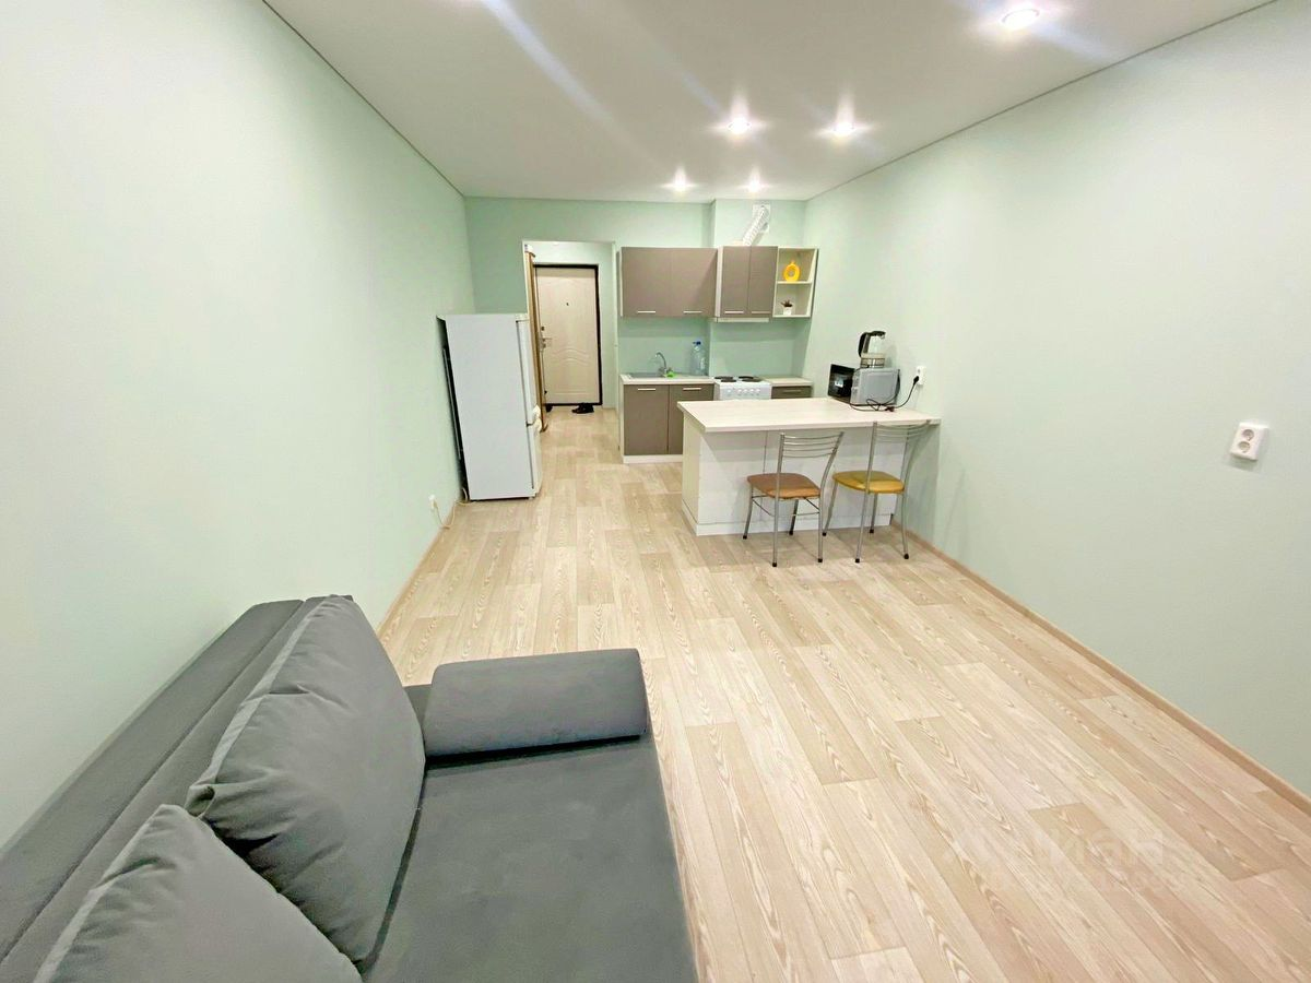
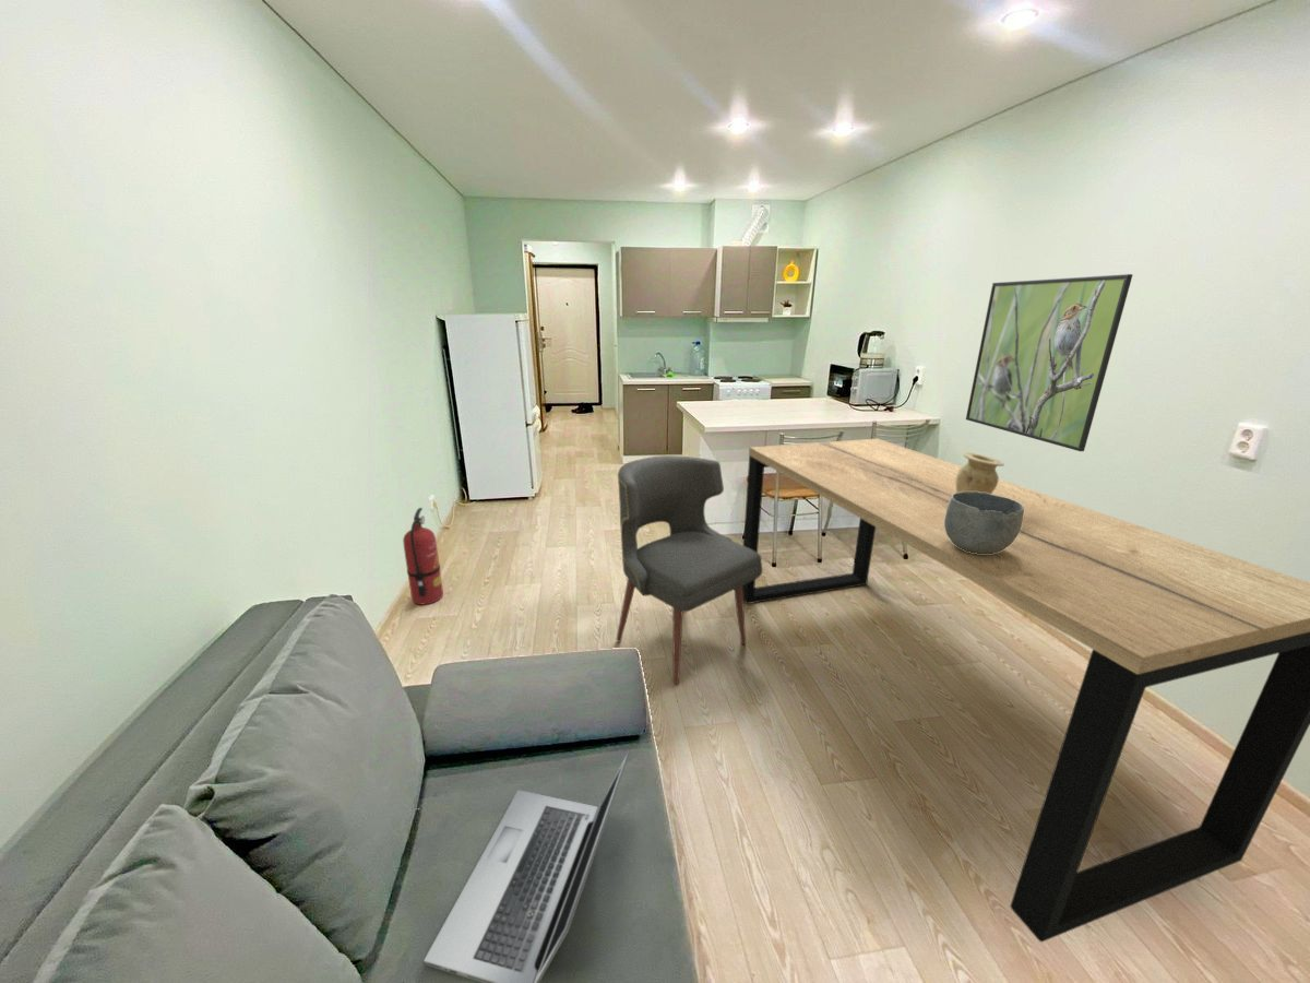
+ vase [956,452,1005,495]
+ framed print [965,273,1134,452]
+ fire extinguisher [402,507,444,605]
+ laptop [422,750,631,983]
+ chair [616,454,764,686]
+ dining table [742,438,1310,944]
+ bowl [944,492,1024,554]
